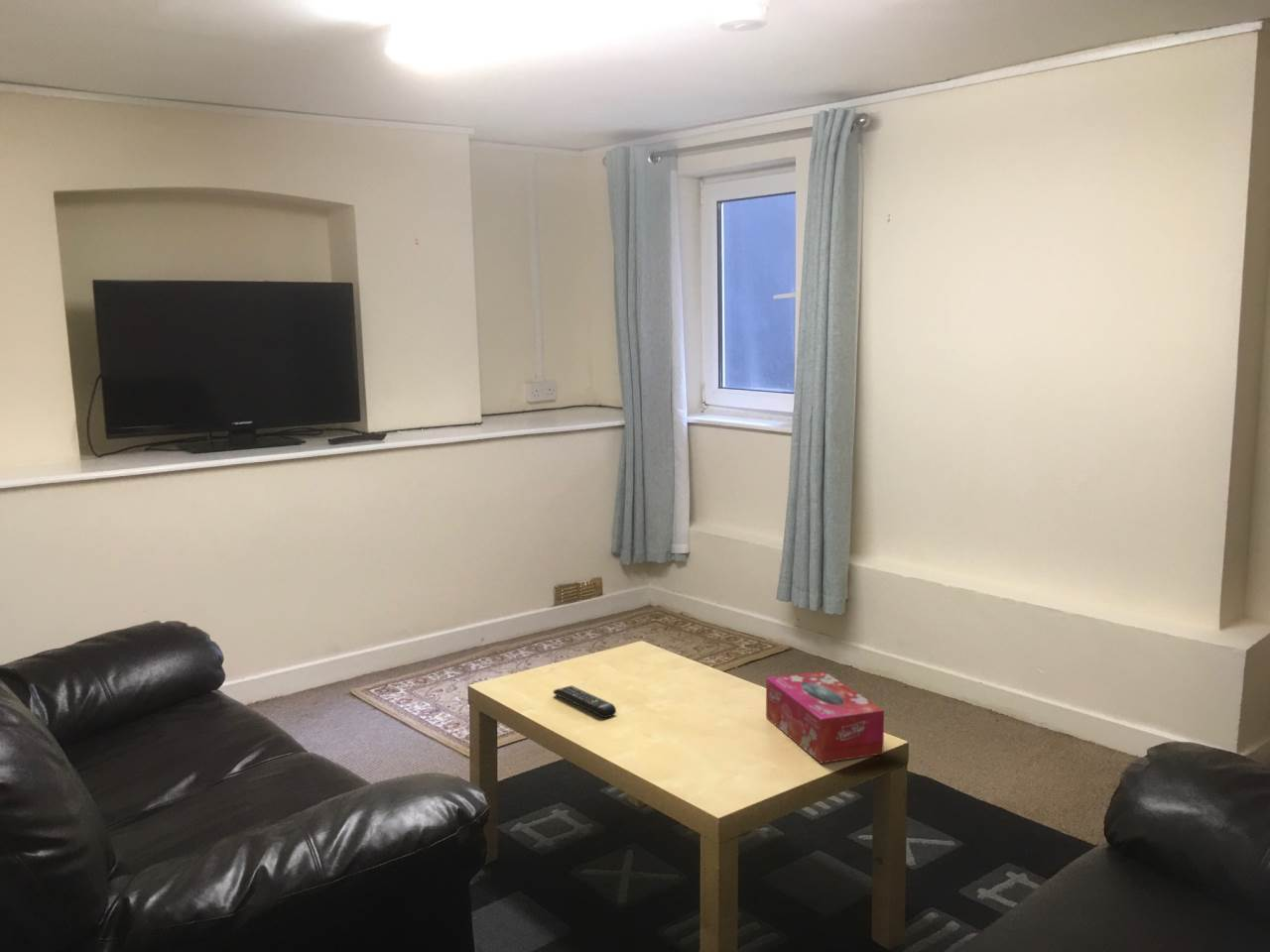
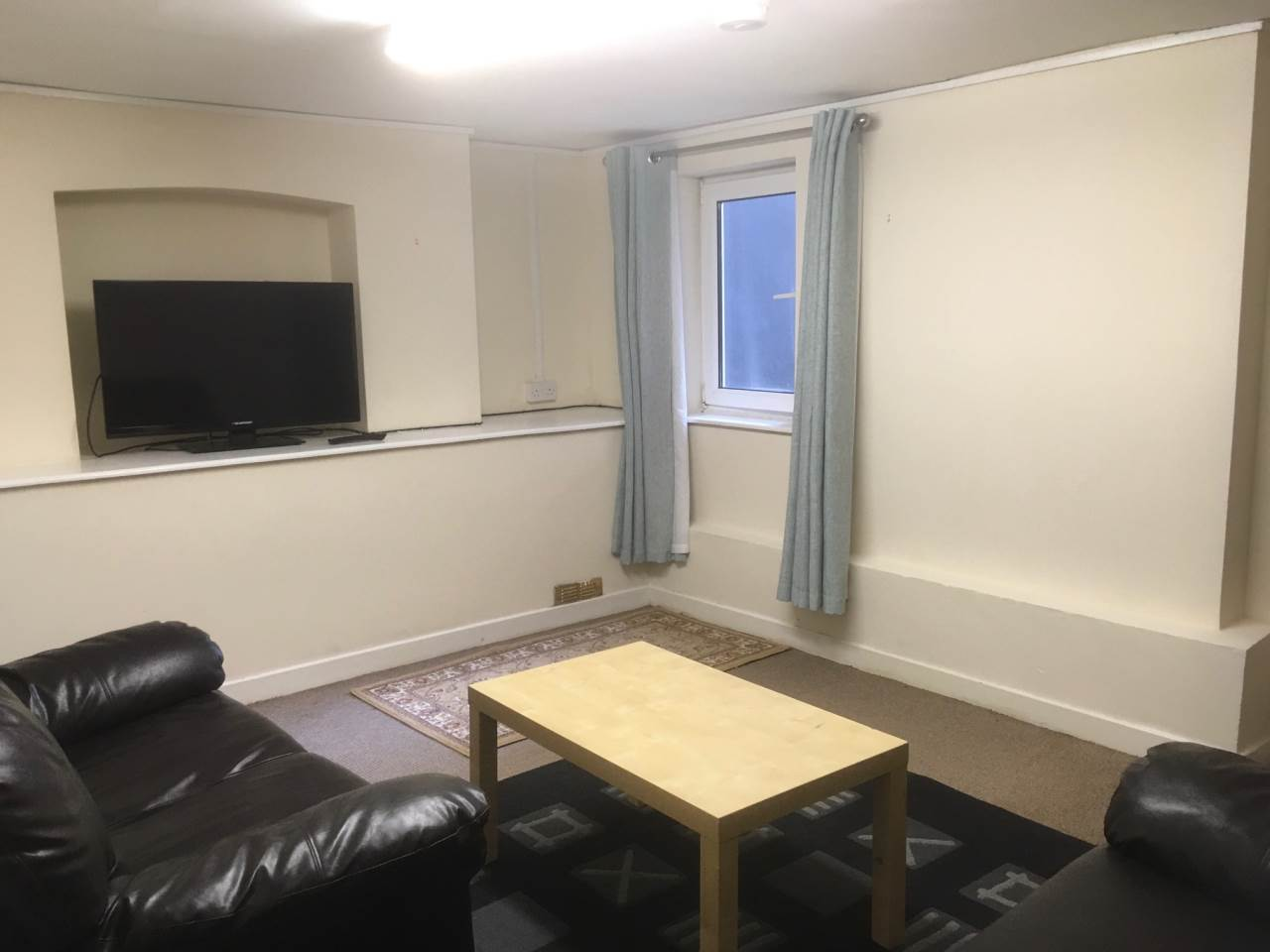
- tissue box [765,670,885,765]
- remote control [553,684,617,719]
